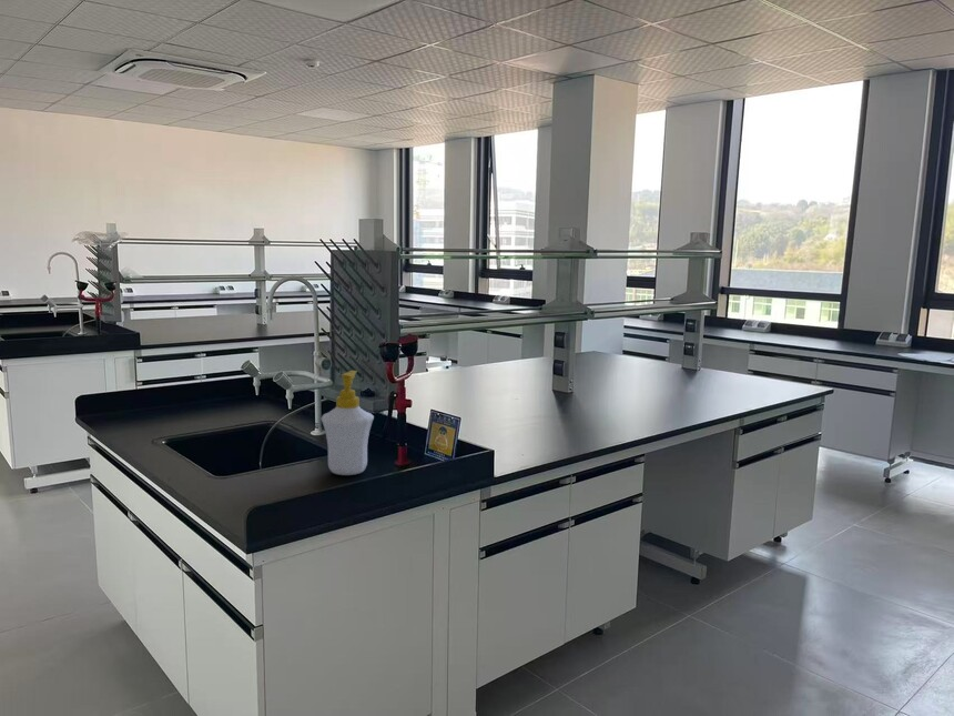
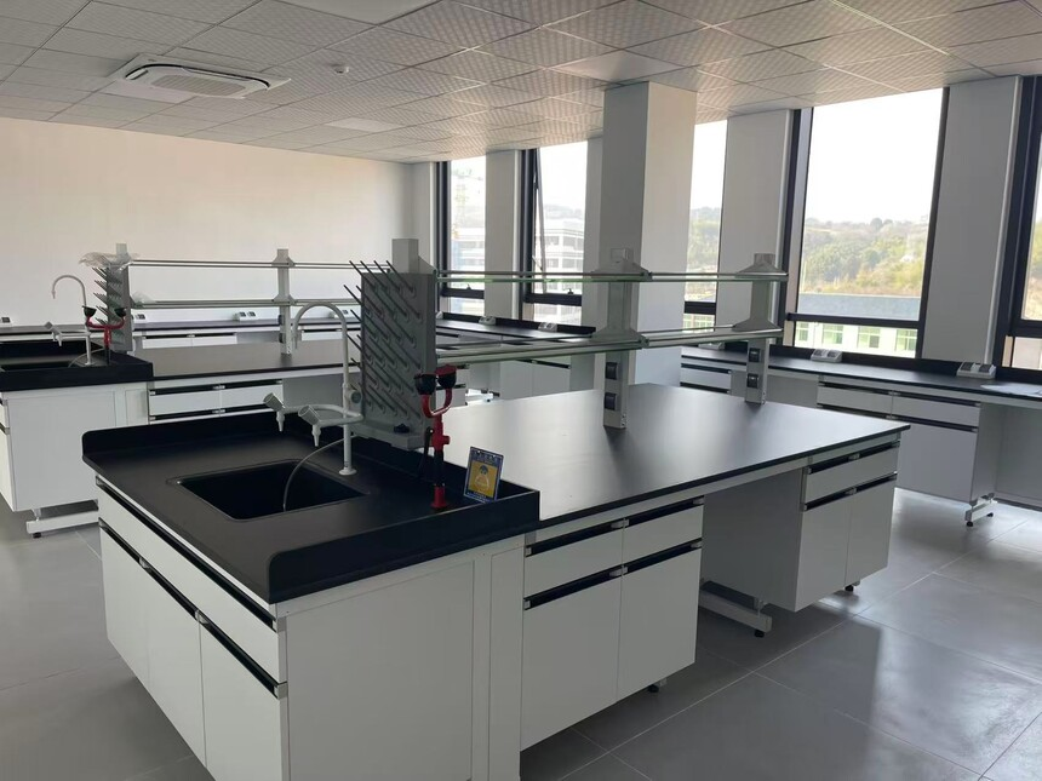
- soap bottle [321,370,375,476]
